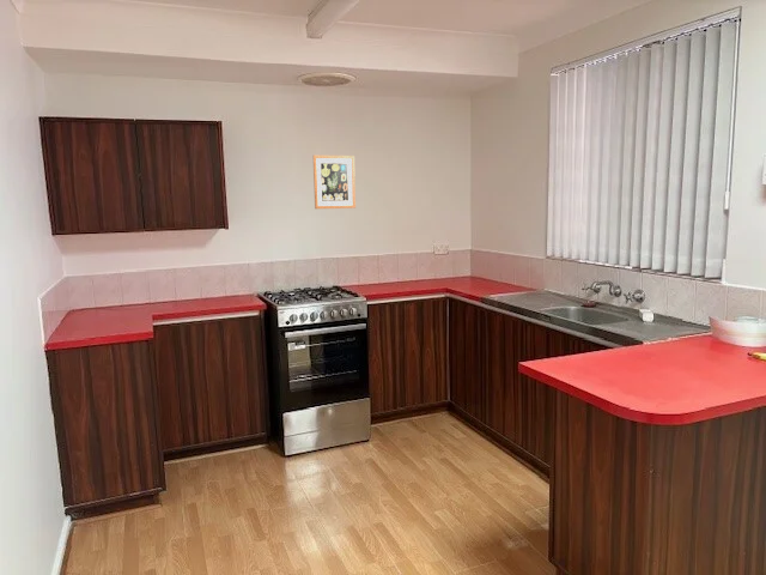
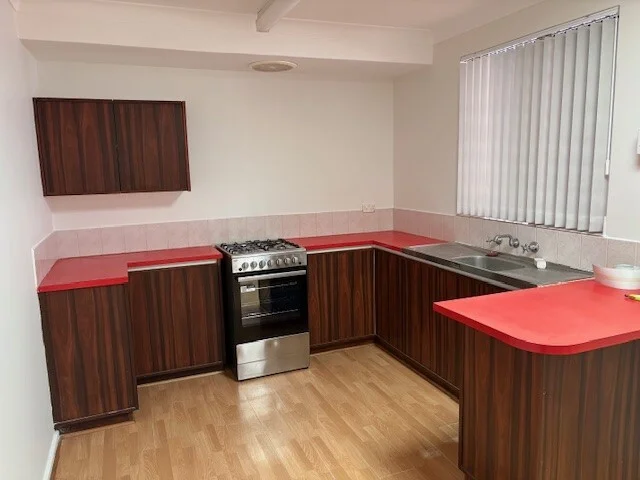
- wall art [312,155,357,210]
